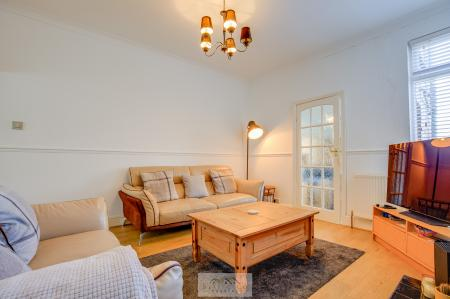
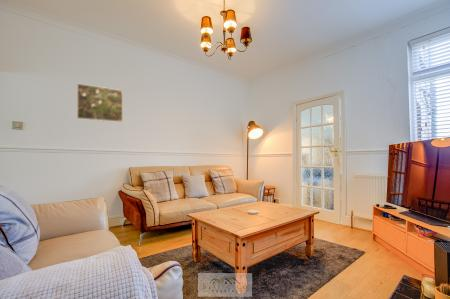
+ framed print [76,82,124,123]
